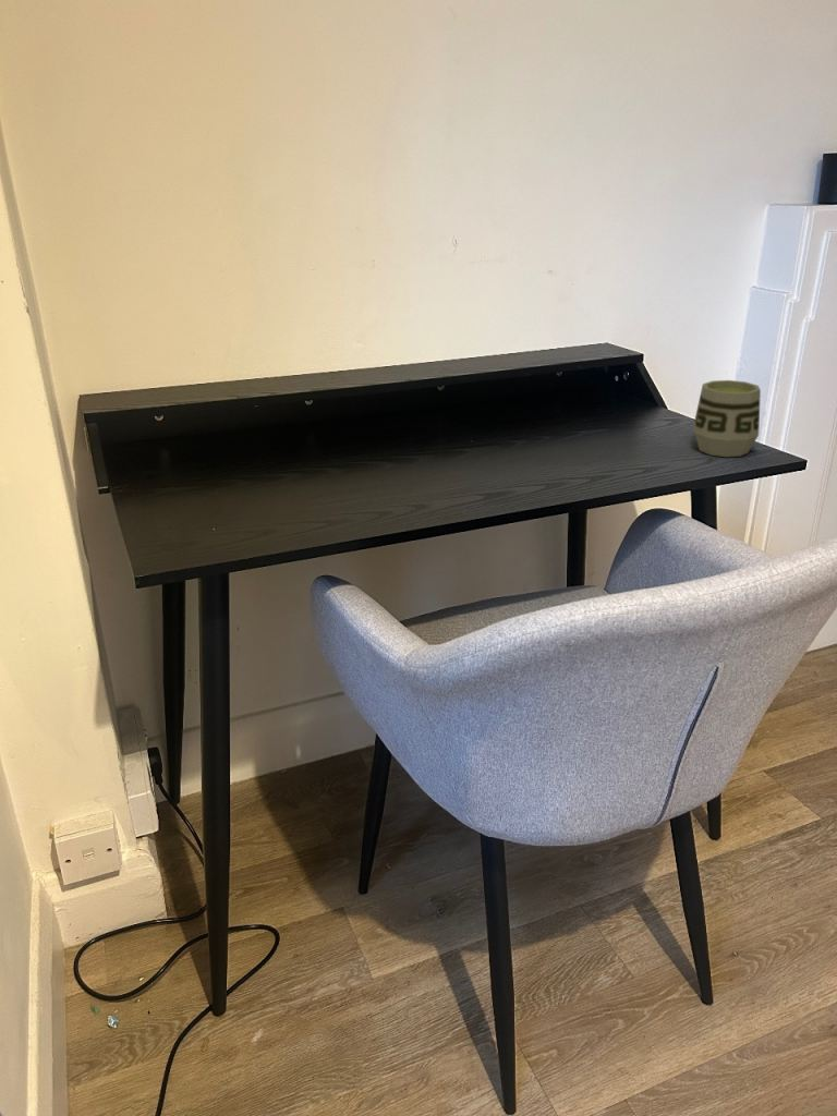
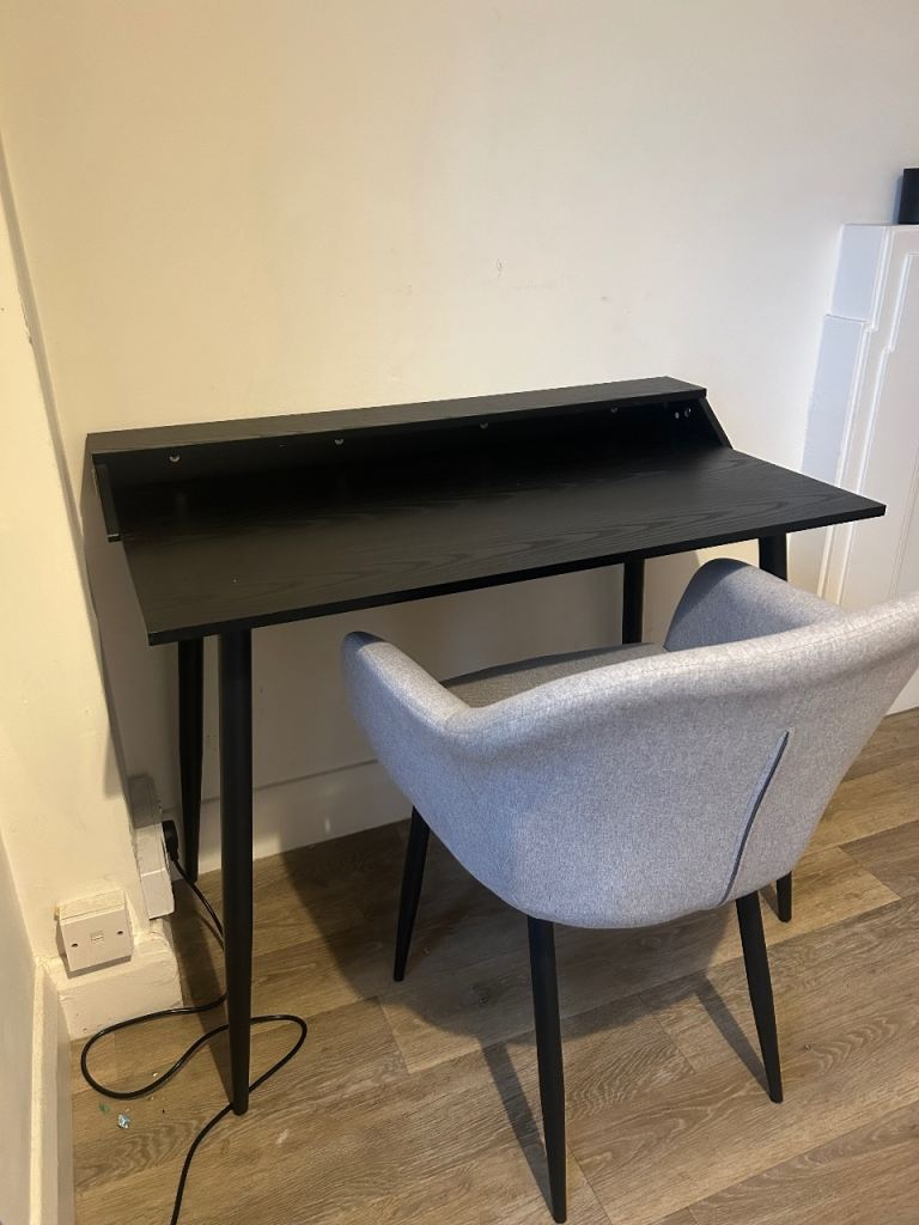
- cup [692,379,762,458]
